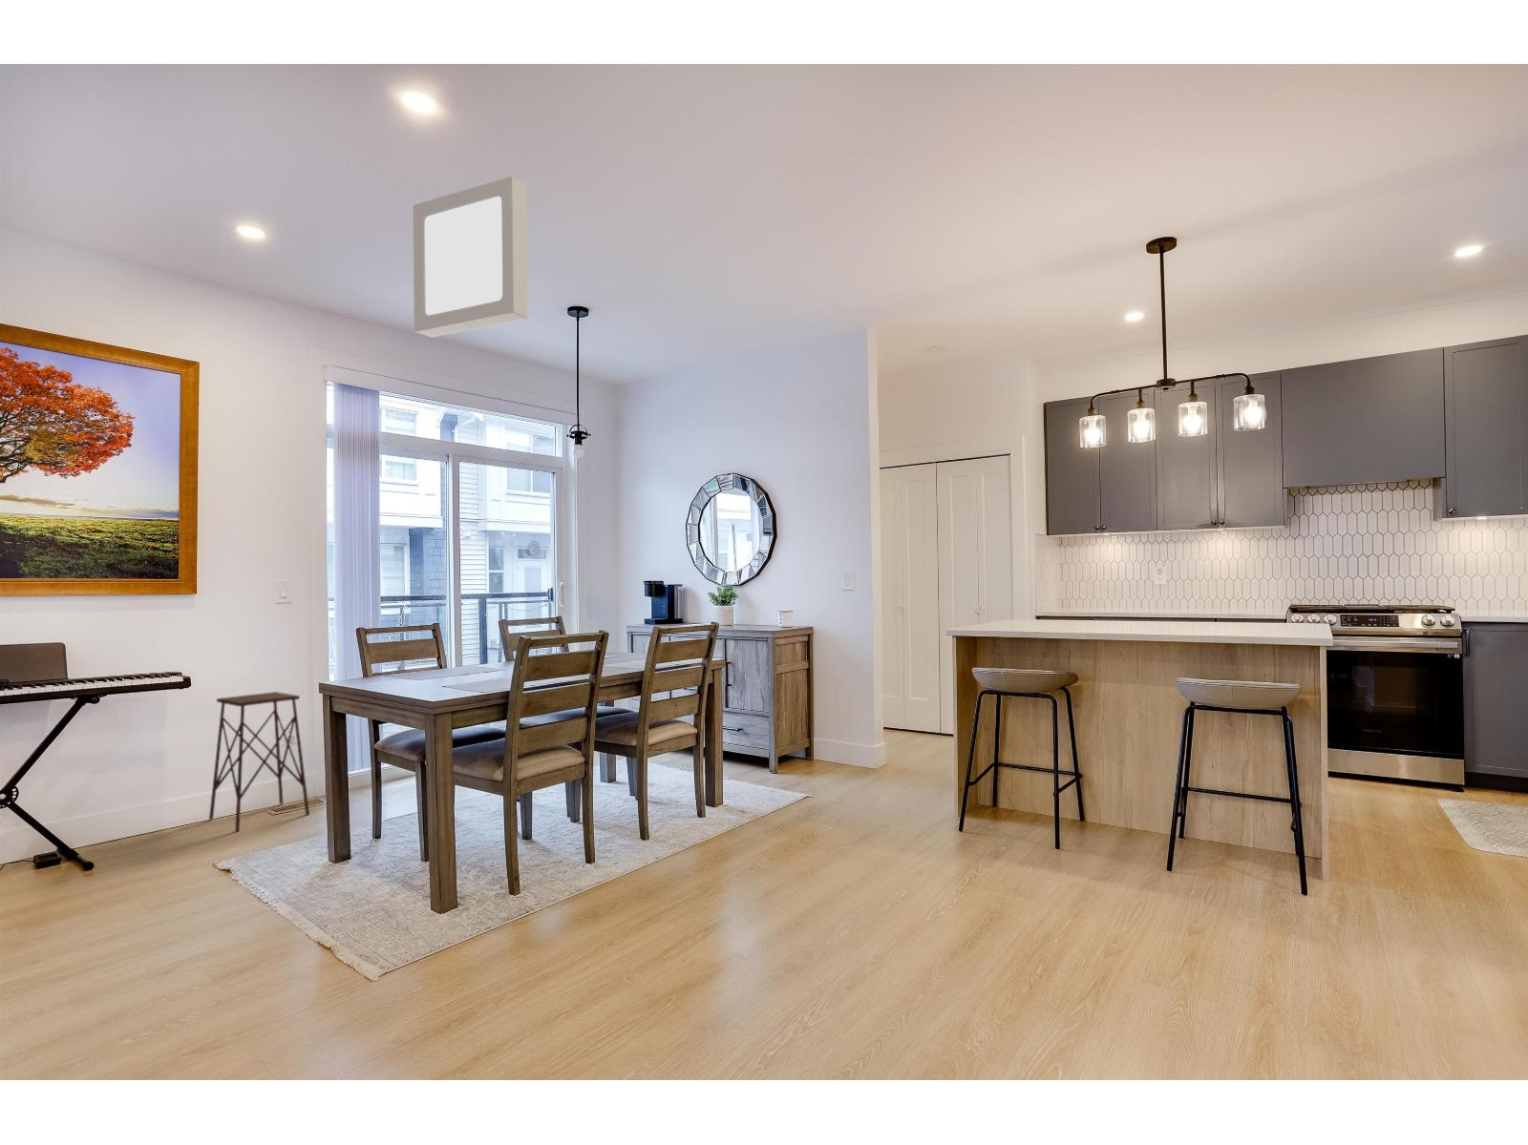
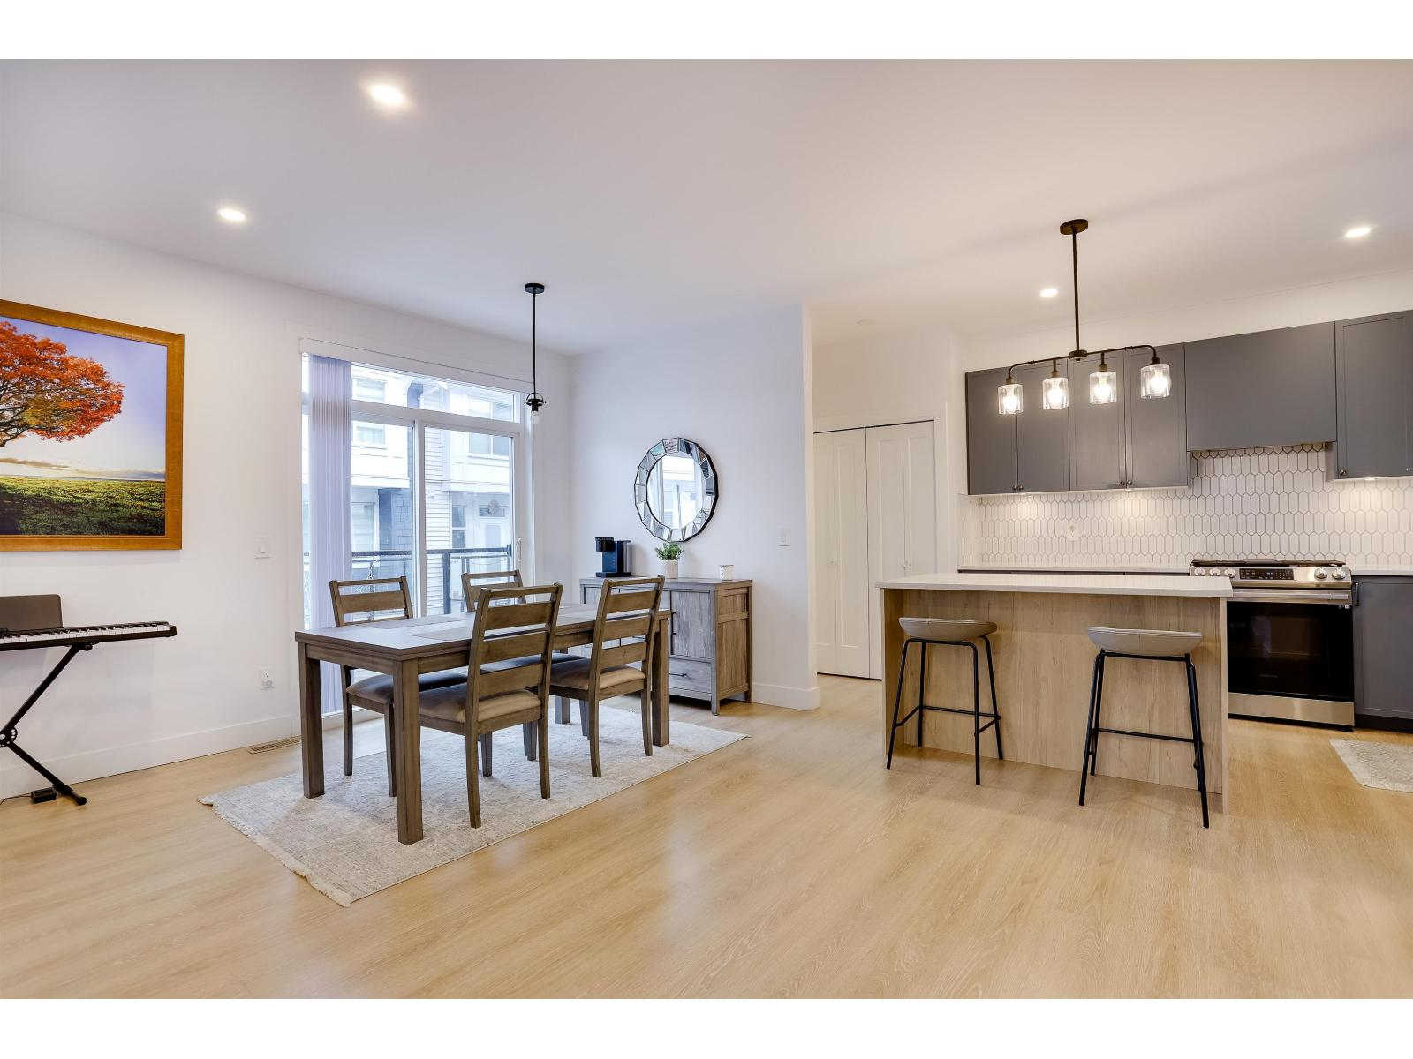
- ceiling light [413,176,529,338]
- side table [208,690,310,833]
